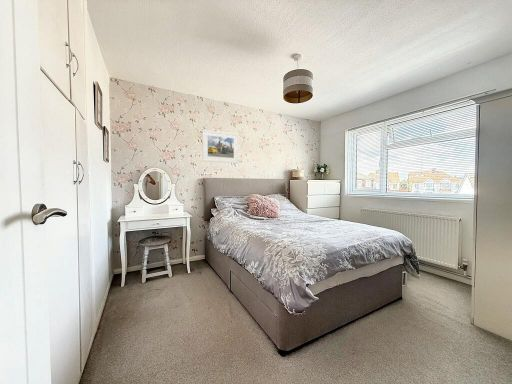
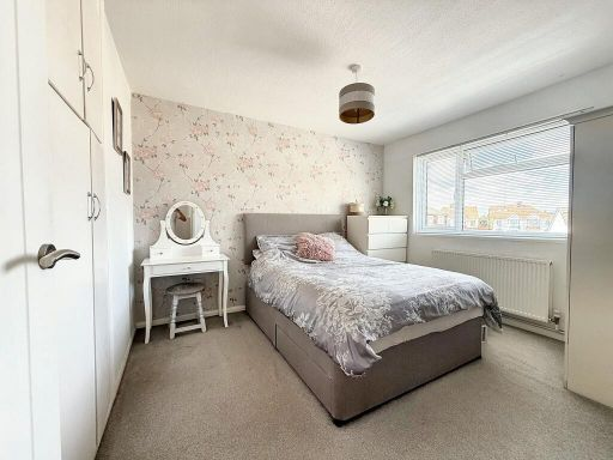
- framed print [201,129,239,164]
